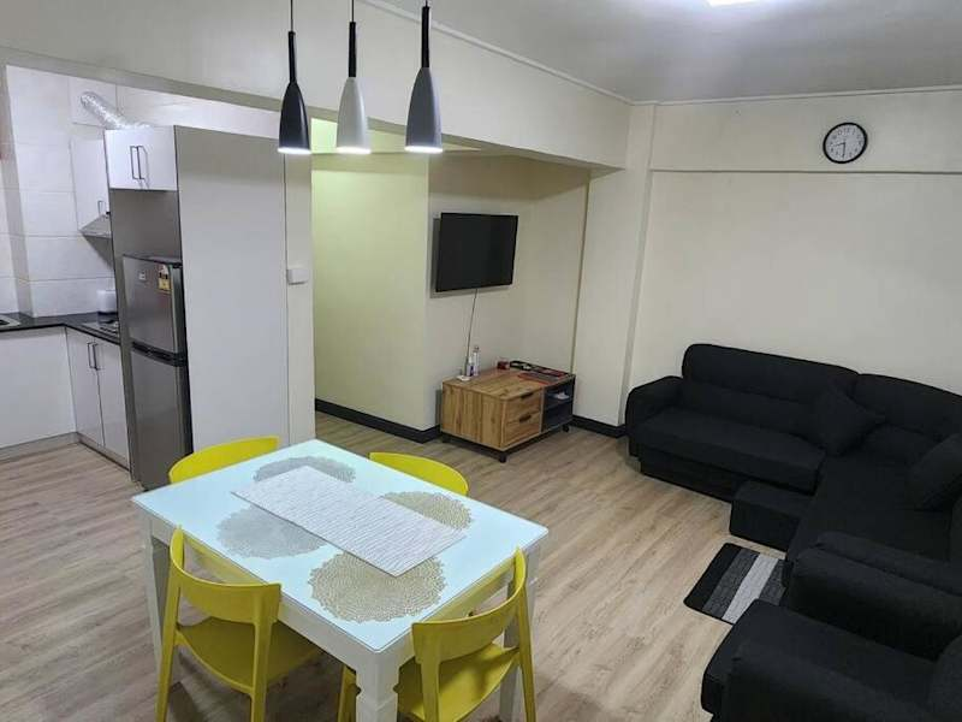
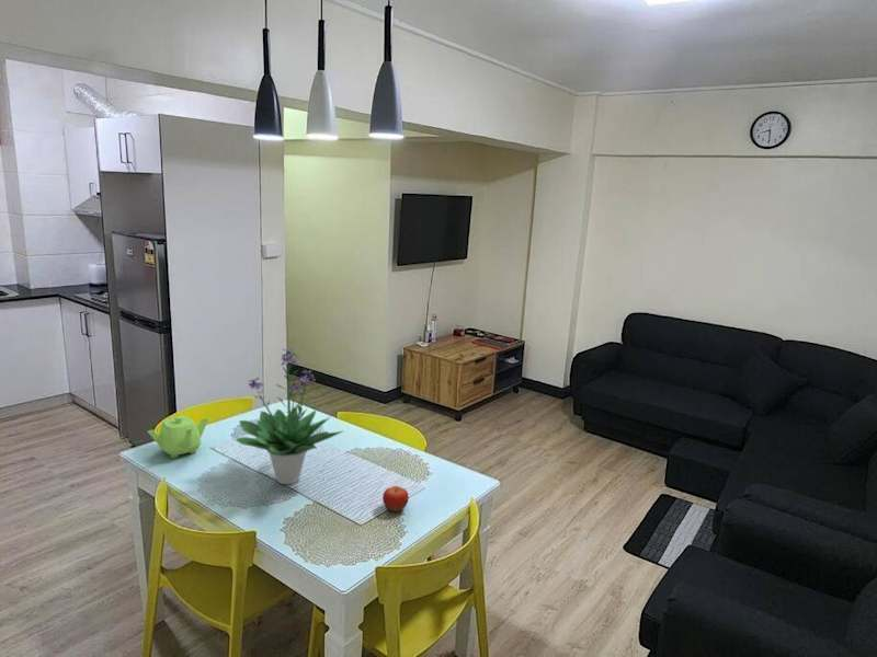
+ teapot [147,415,209,459]
+ potted plant [235,347,345,485]
+ fruit [381,485,410,512]
